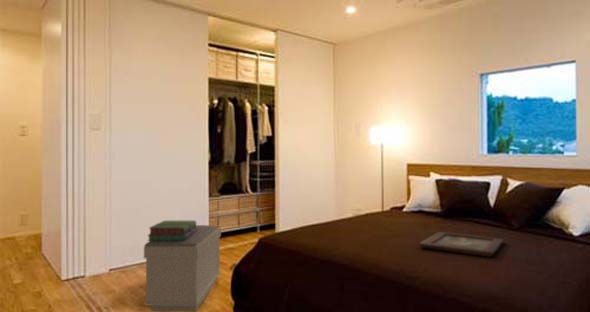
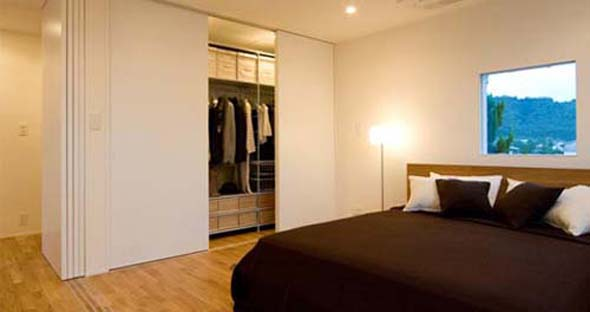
- bench [143,224,222,312]
- decorative tray [418,231,505,258]
- stack of books [146,220,197,242]
